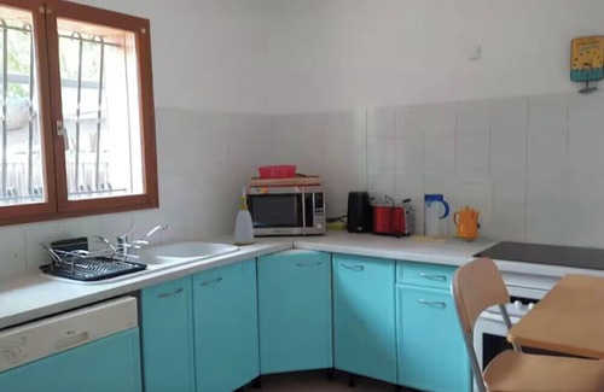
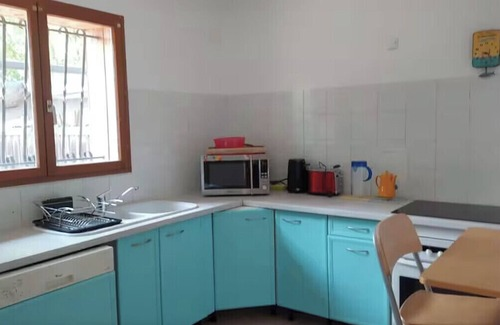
- soap bottle [233,195,256,246]
